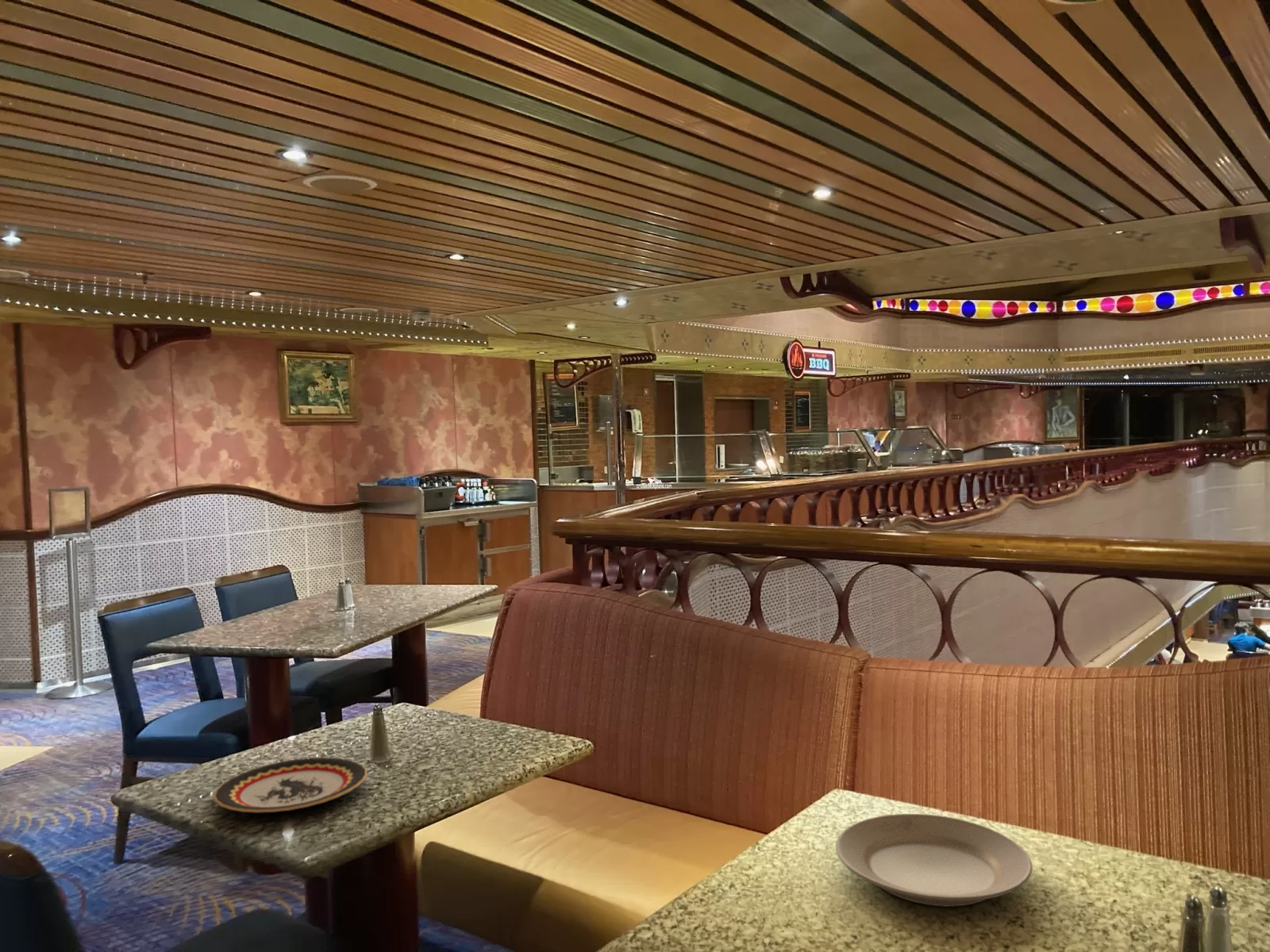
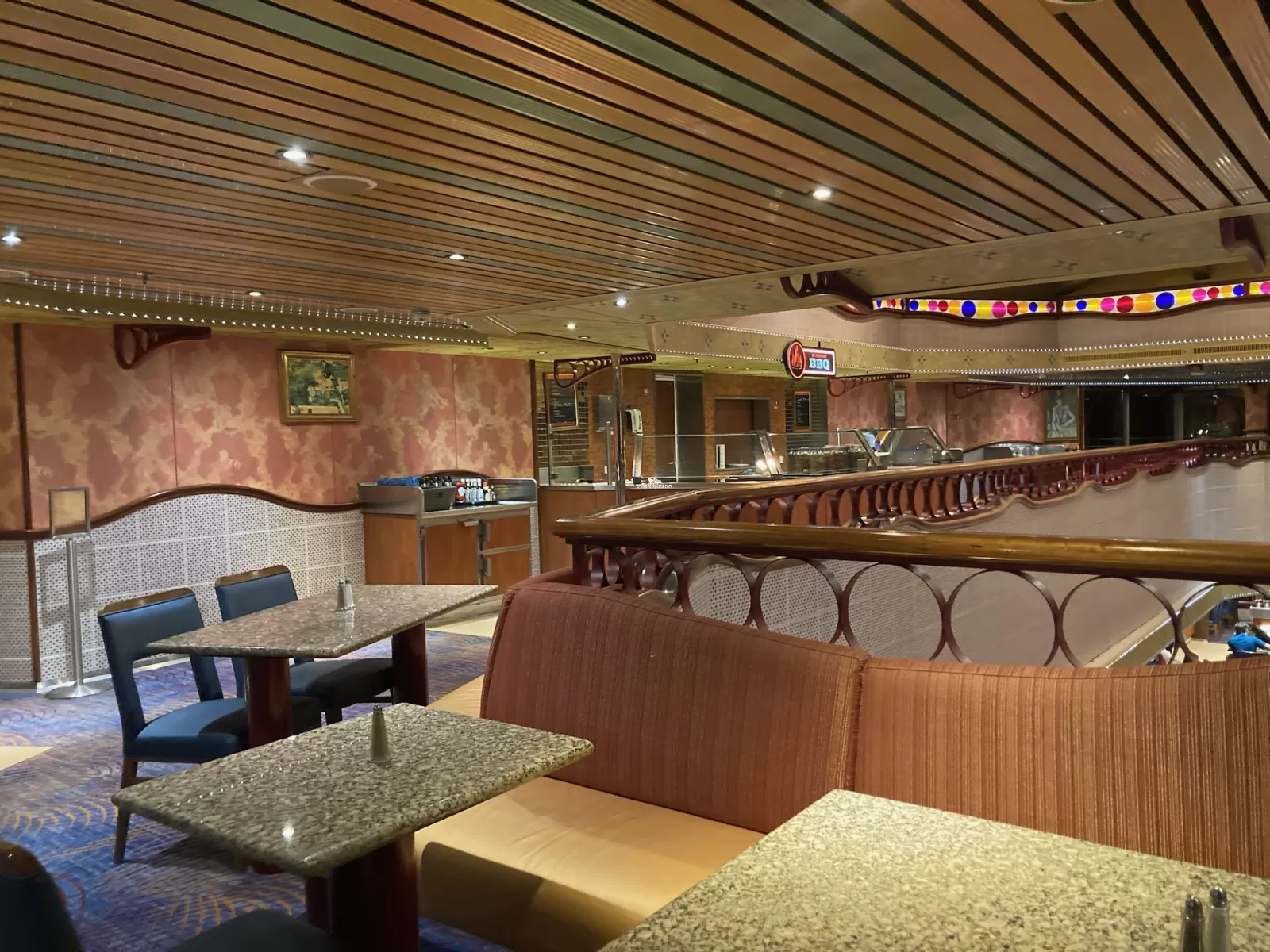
- plate [213,757,368,813]
- plate [835,813,1033,908]
